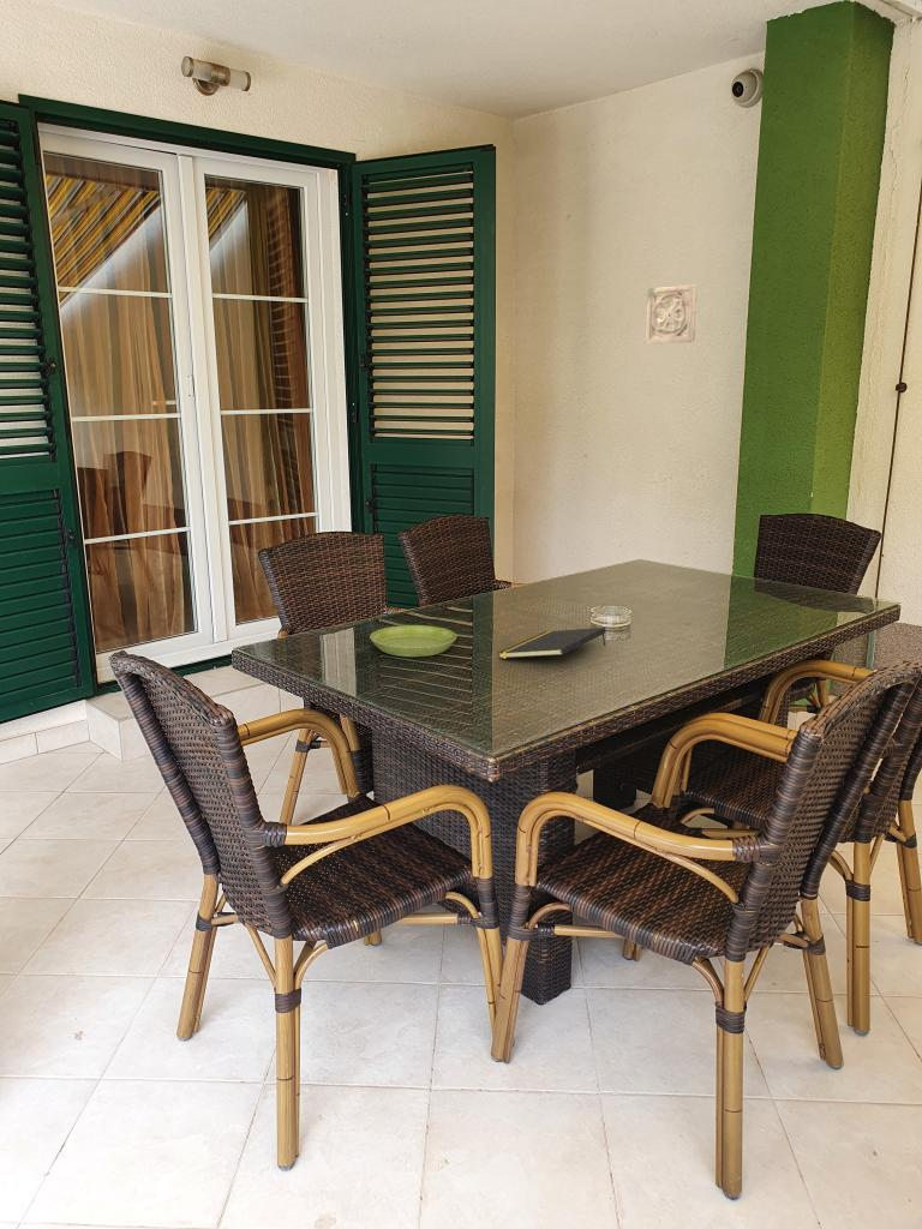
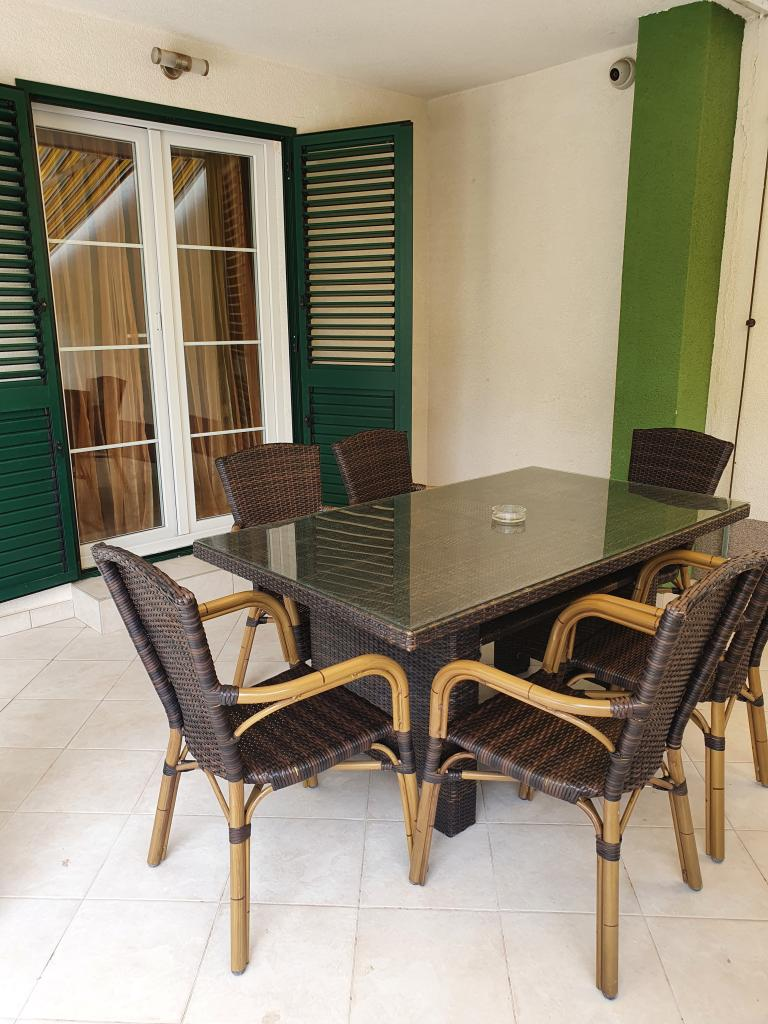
- wall ornament [645,283,698,346]
- notepad [497,627,607,660]
- saucer [369,624,457,658]
